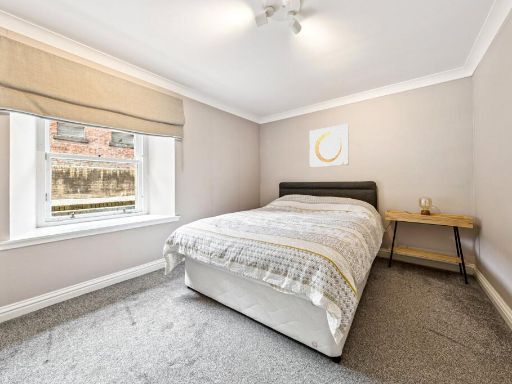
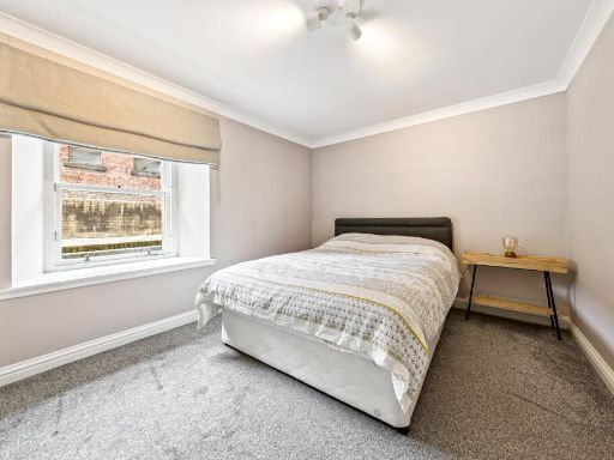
- wall art [308,123,350,169]
